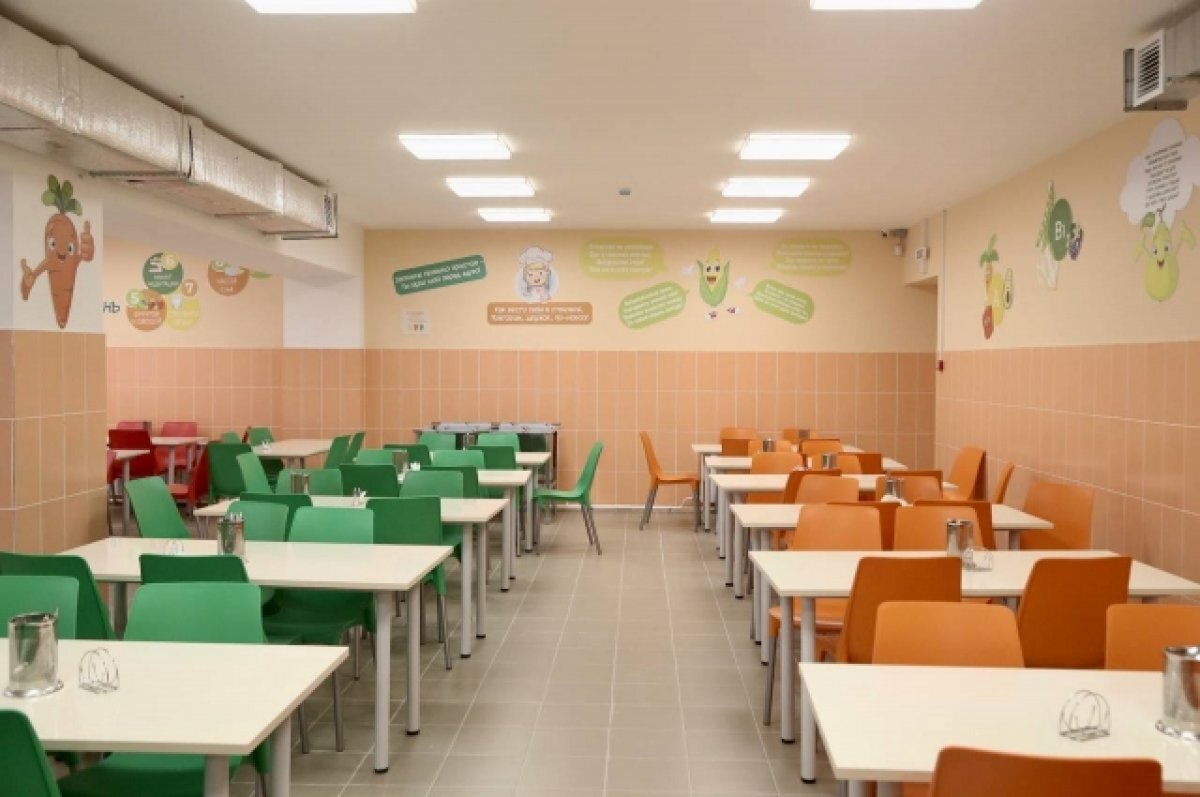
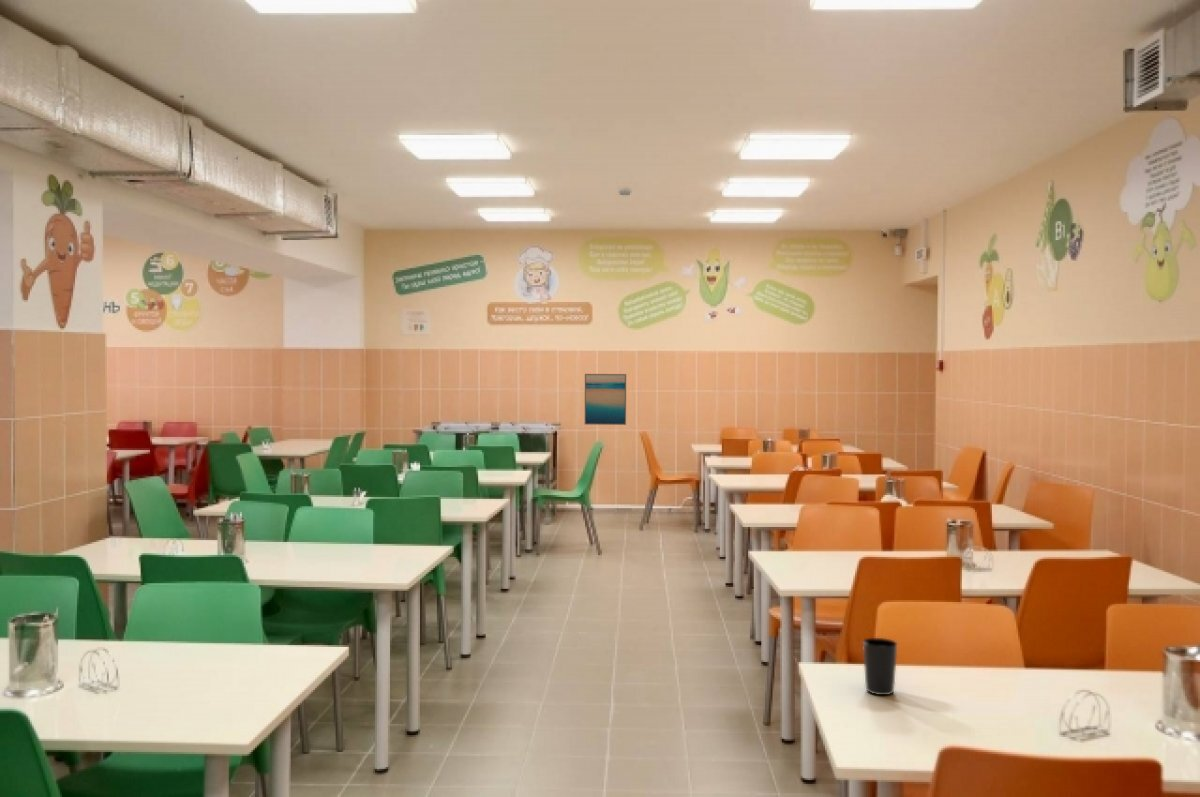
+ wall art [584,373,627,426]
+ cup [862,637,898,696]
